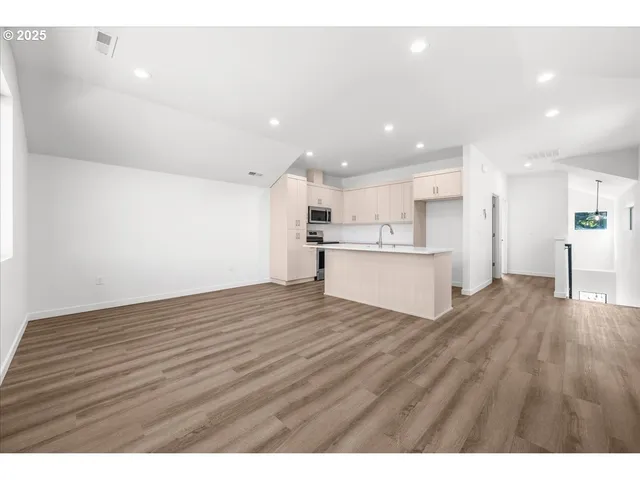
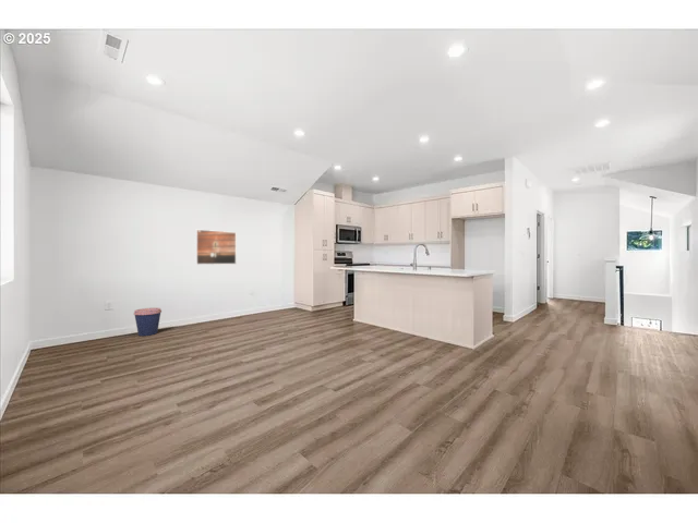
+ coffee cup [133,307,163,337]
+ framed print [194,229,237,266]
